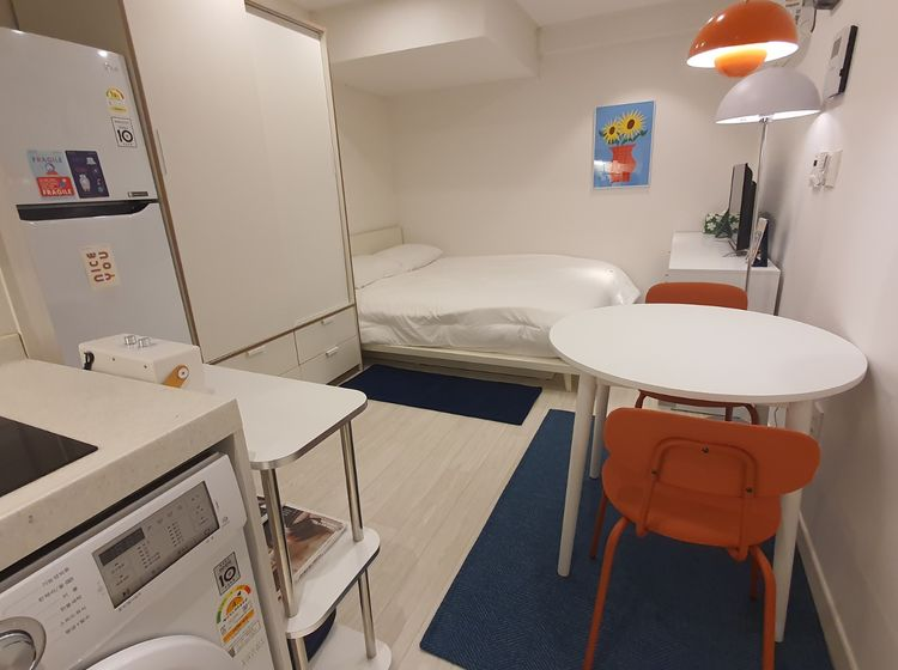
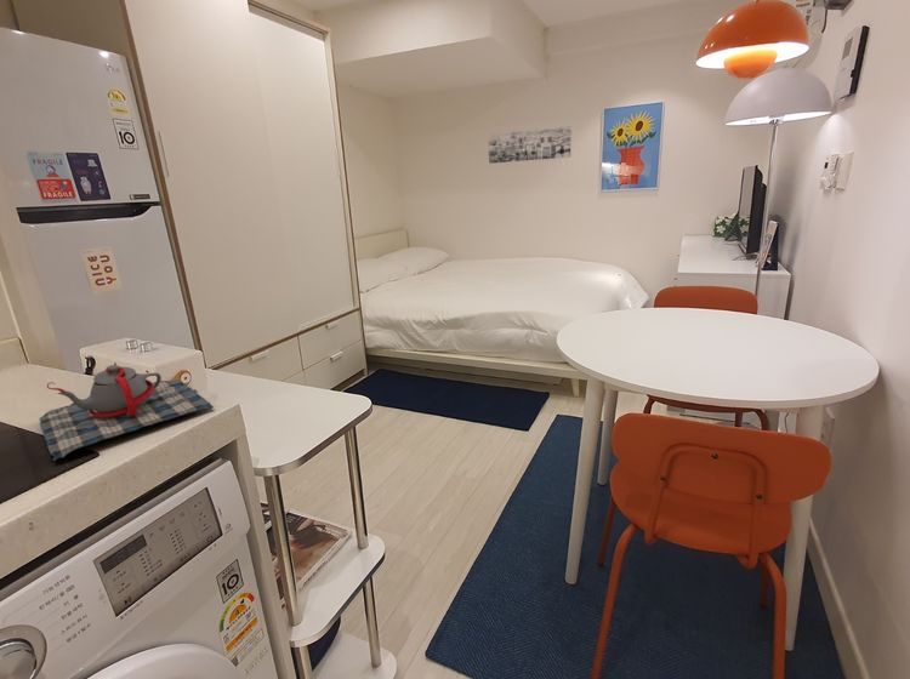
+ teapot [38,364,215,462]
+ wall art [487,125,573,165]
